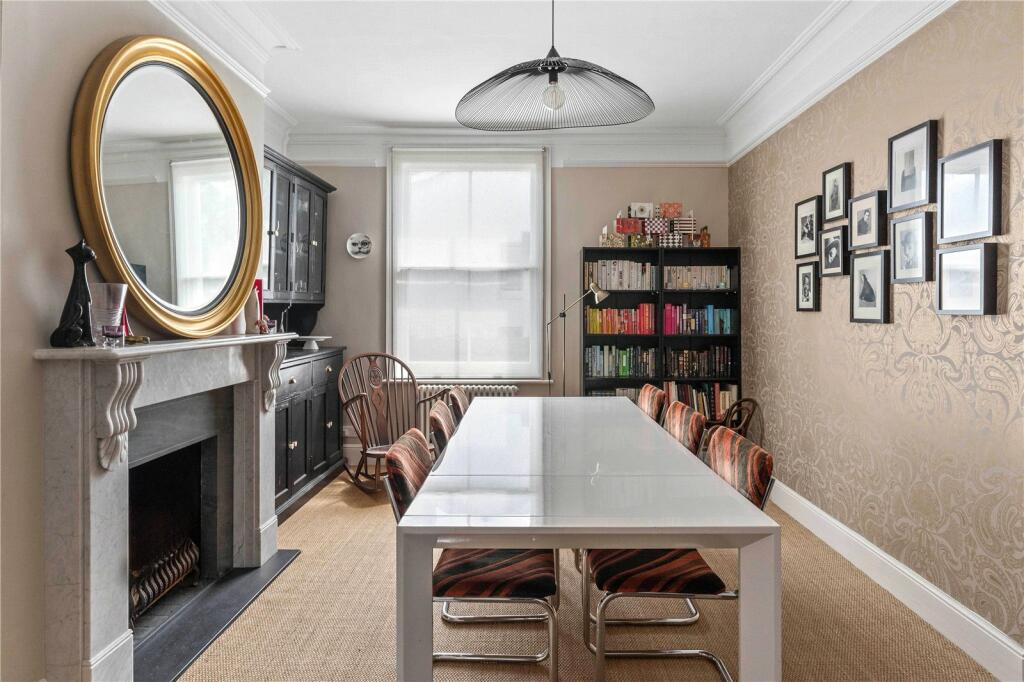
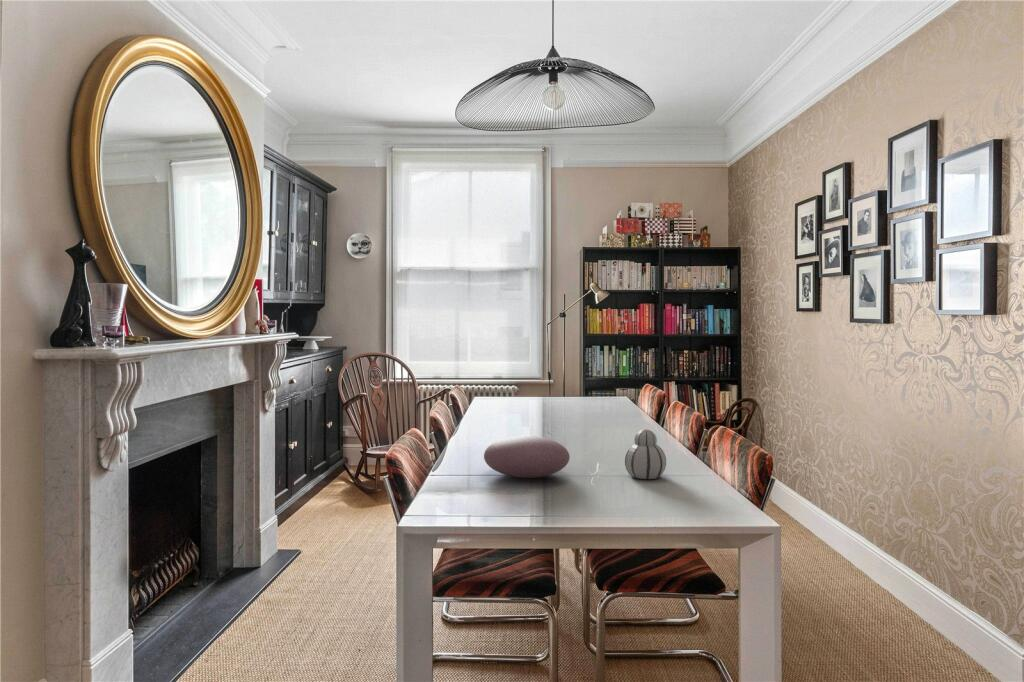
+ gourd [624,428,667,480]
+ decorative bowl [483,435,571,479]
